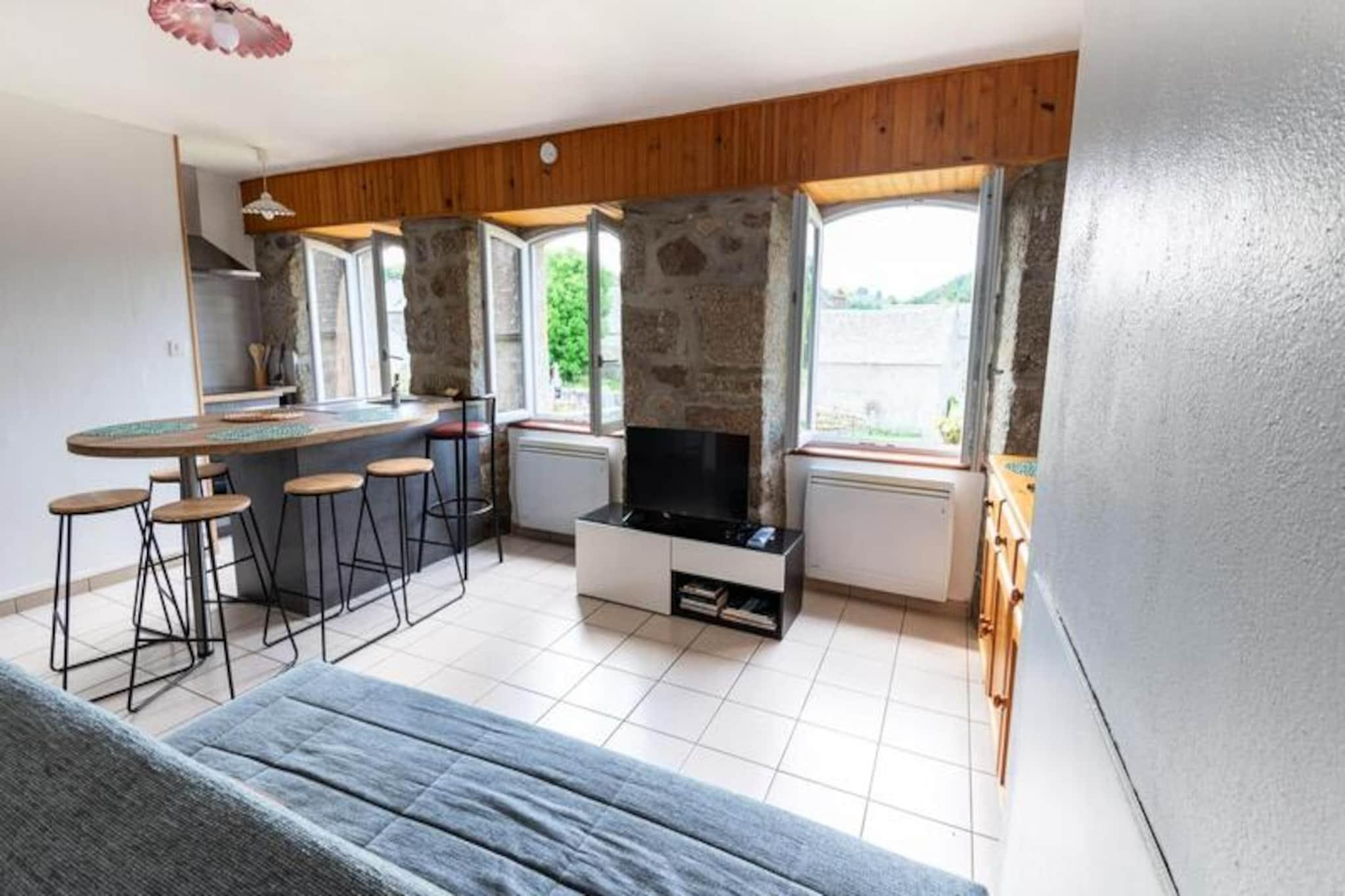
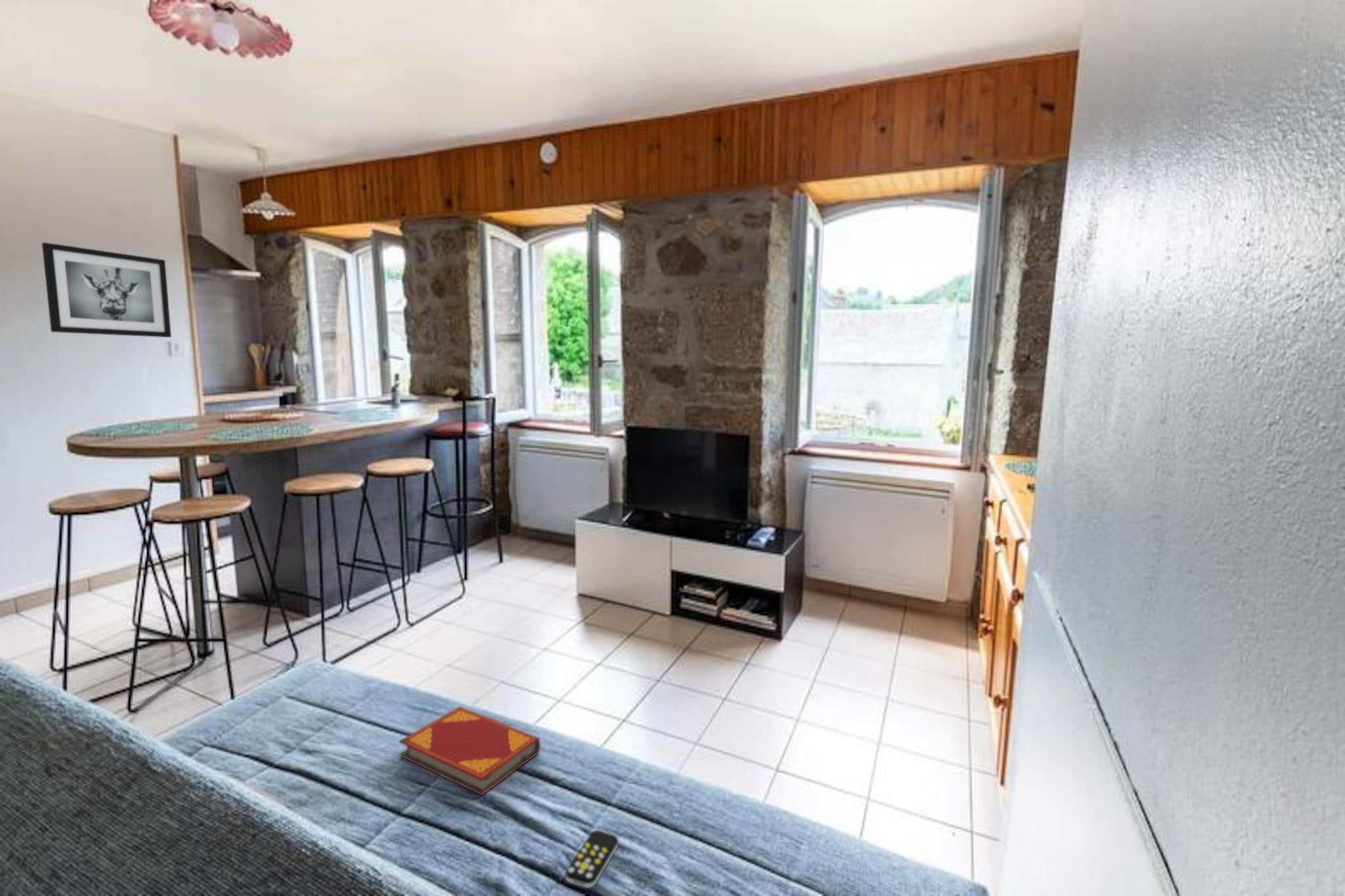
+ remote control [565,830,619,889]
+ hardback book [398,706,541,796]
+ wall art [41,242,172,338]
